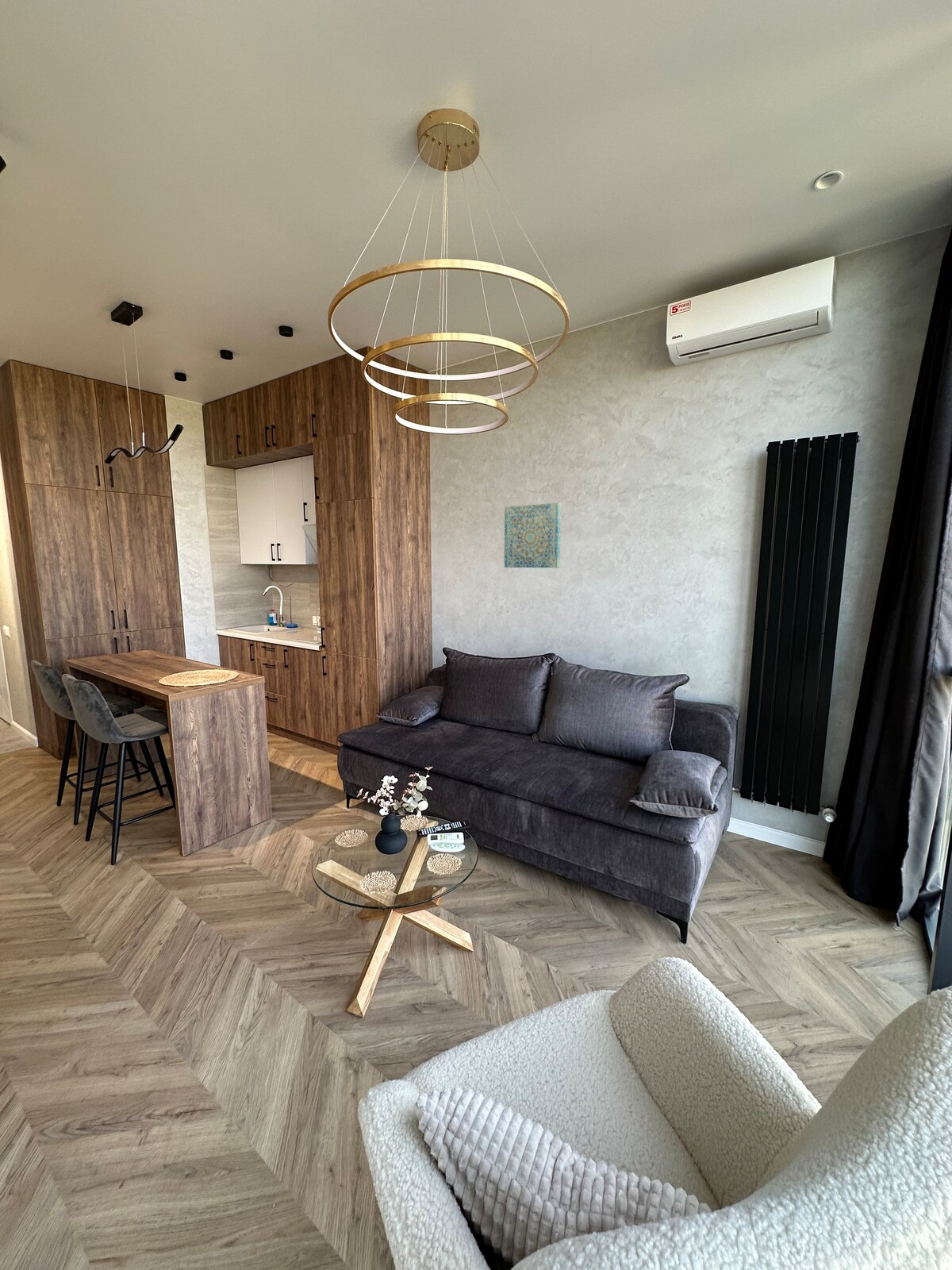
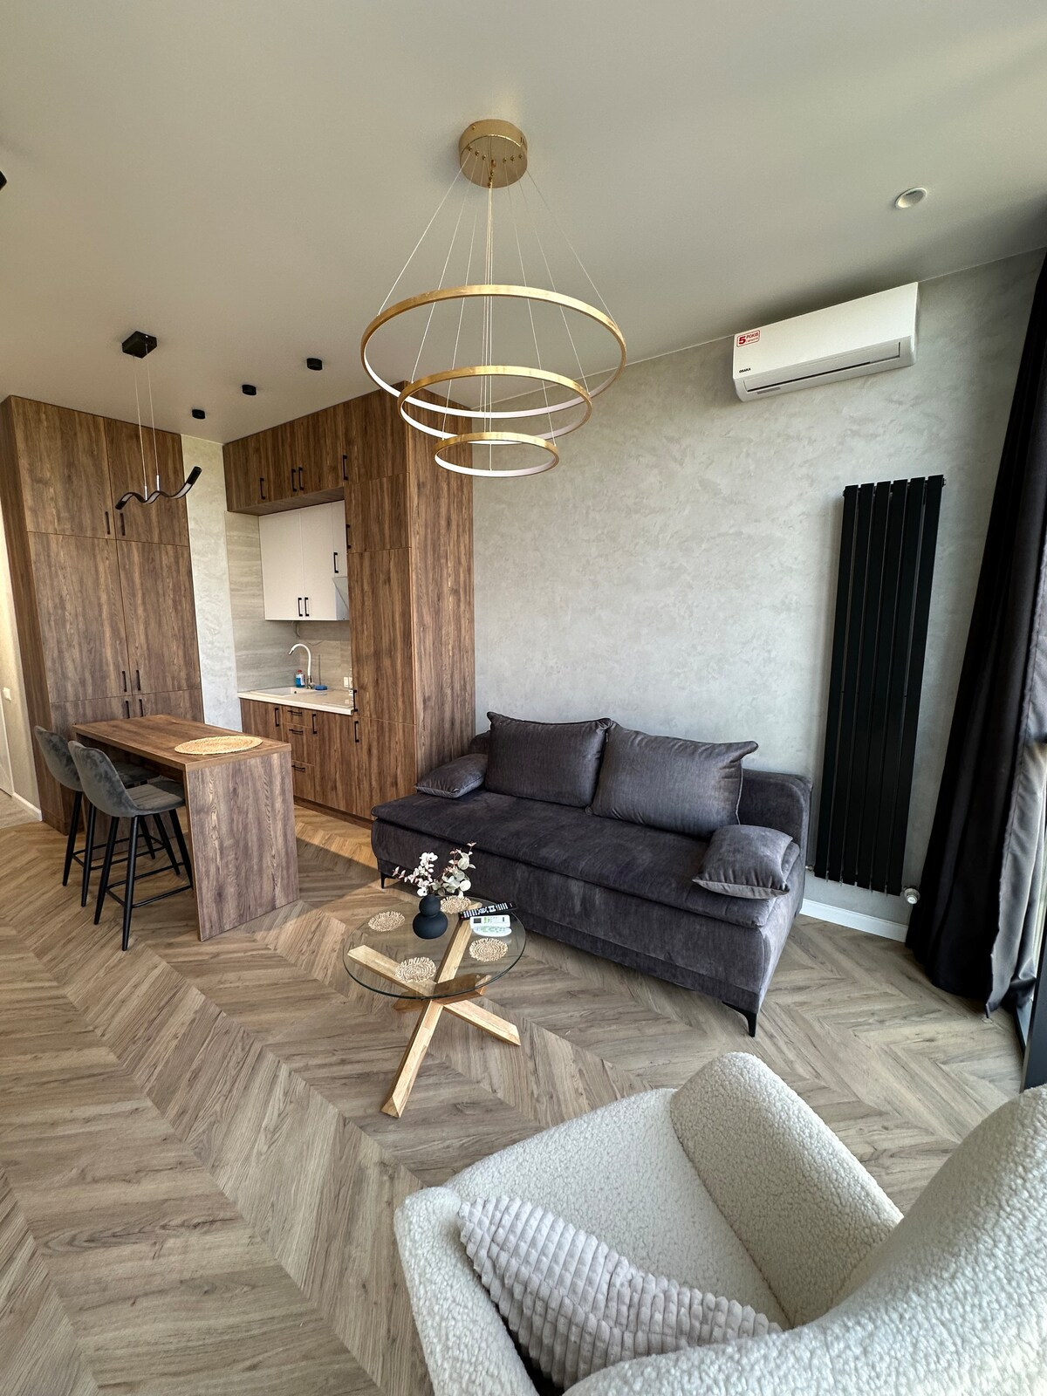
- wall art [504,502,562,568]
